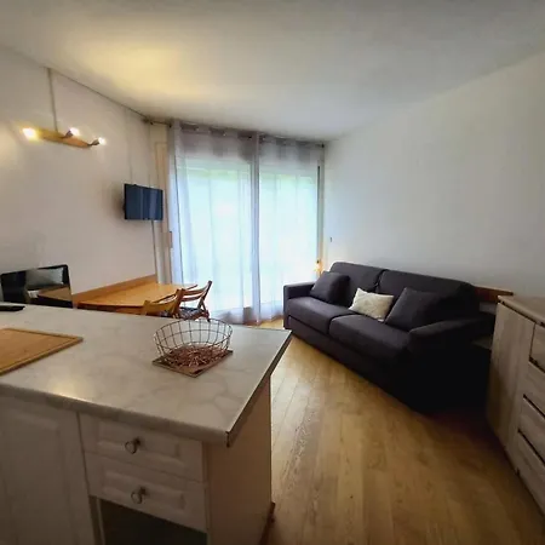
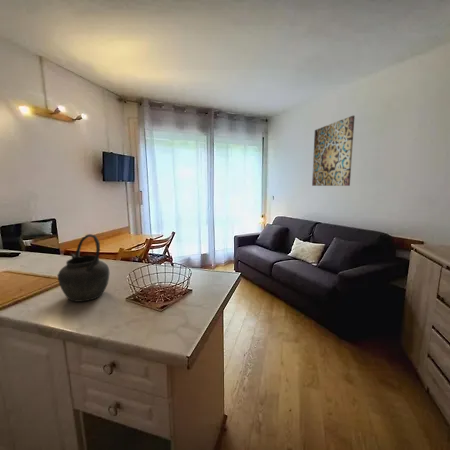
+ wall art [311,115,356,187]
+ kettle [56,233,110,303]
